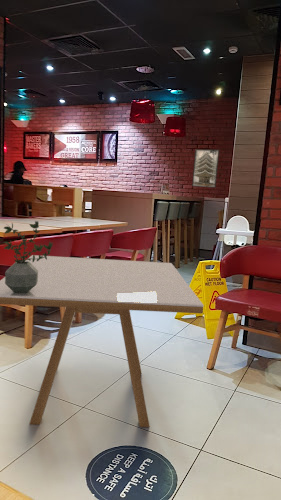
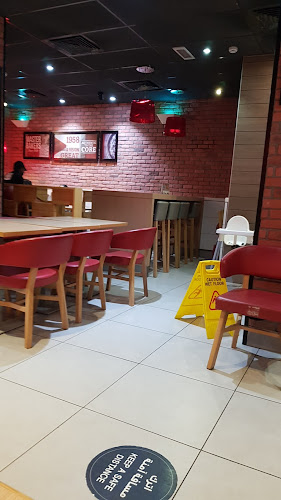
- potted plant [2,220,54,293]
- dining table [0,254,204,428]
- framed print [191,148,220,189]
